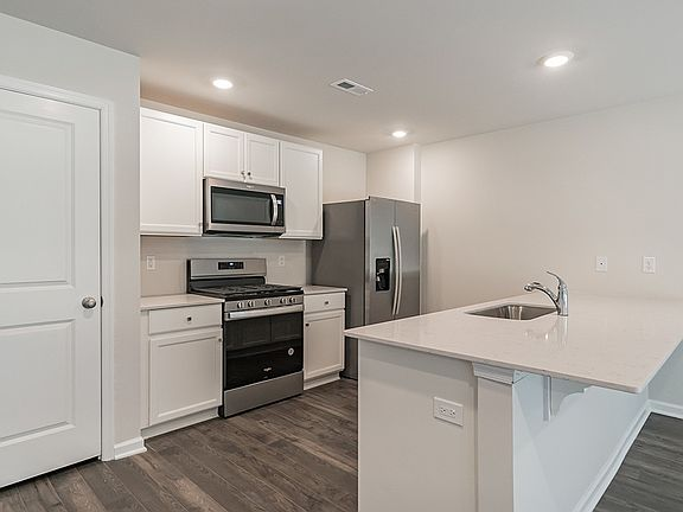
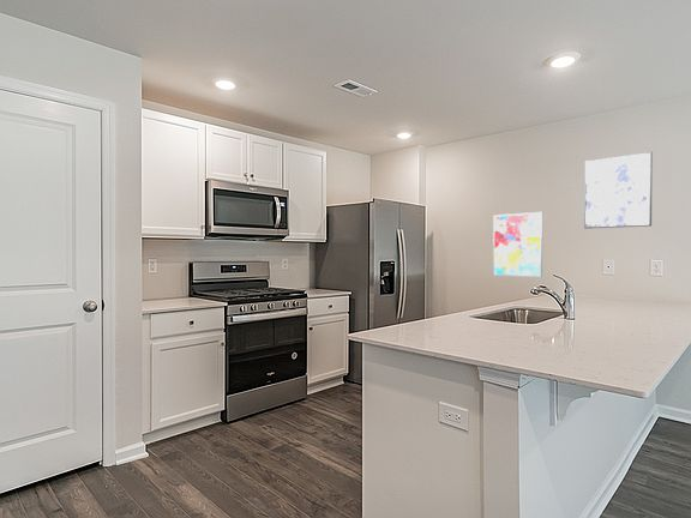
+ wall art [492,211,543,278]
+ wall art [583,151,654,230]
